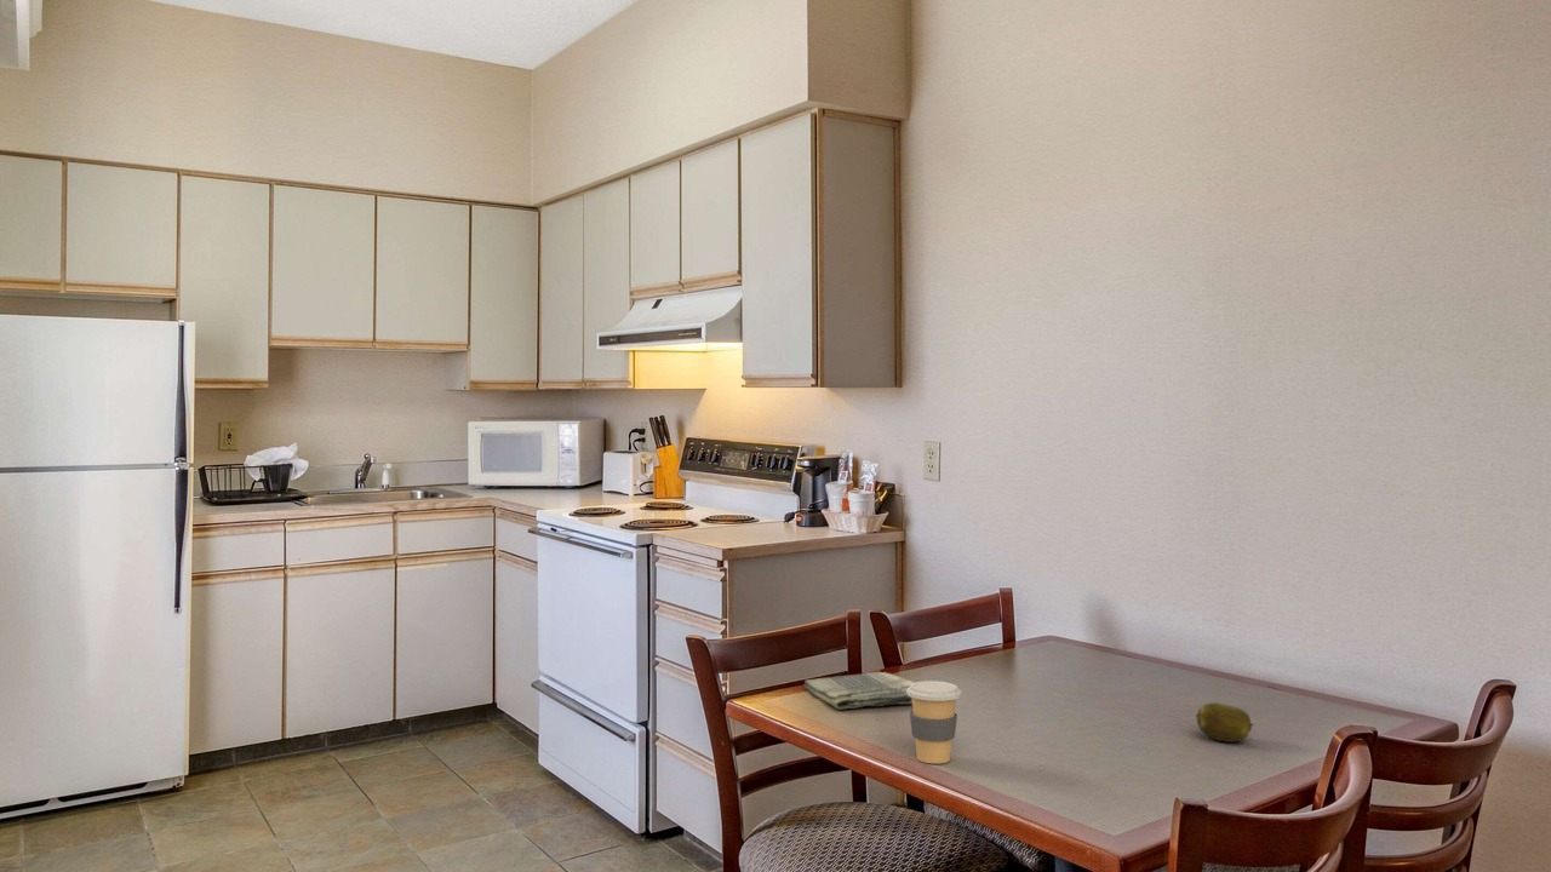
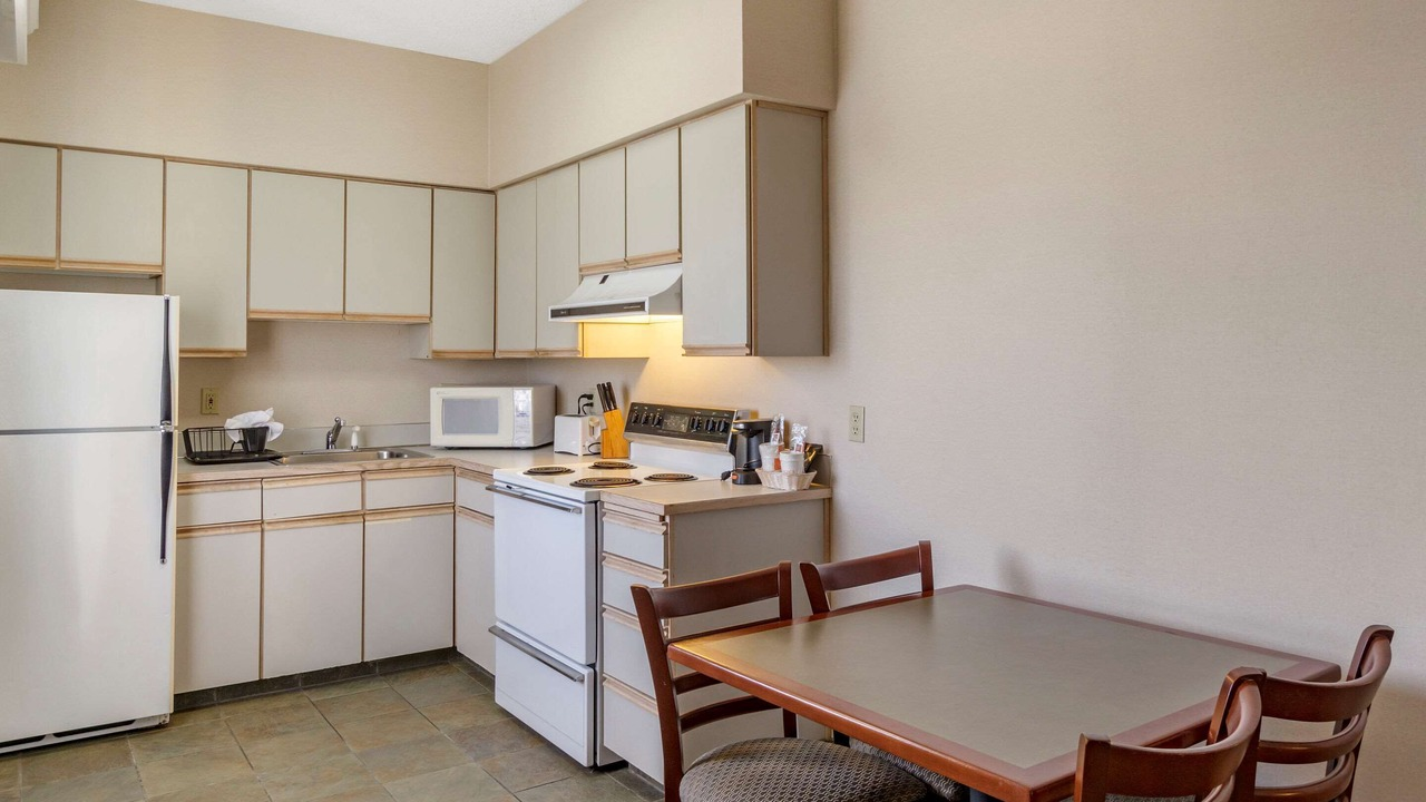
- dish towel [802,671,916,711]
- coffee cup [906,679,962,764]
- fruit [1195,701,1254,744]
